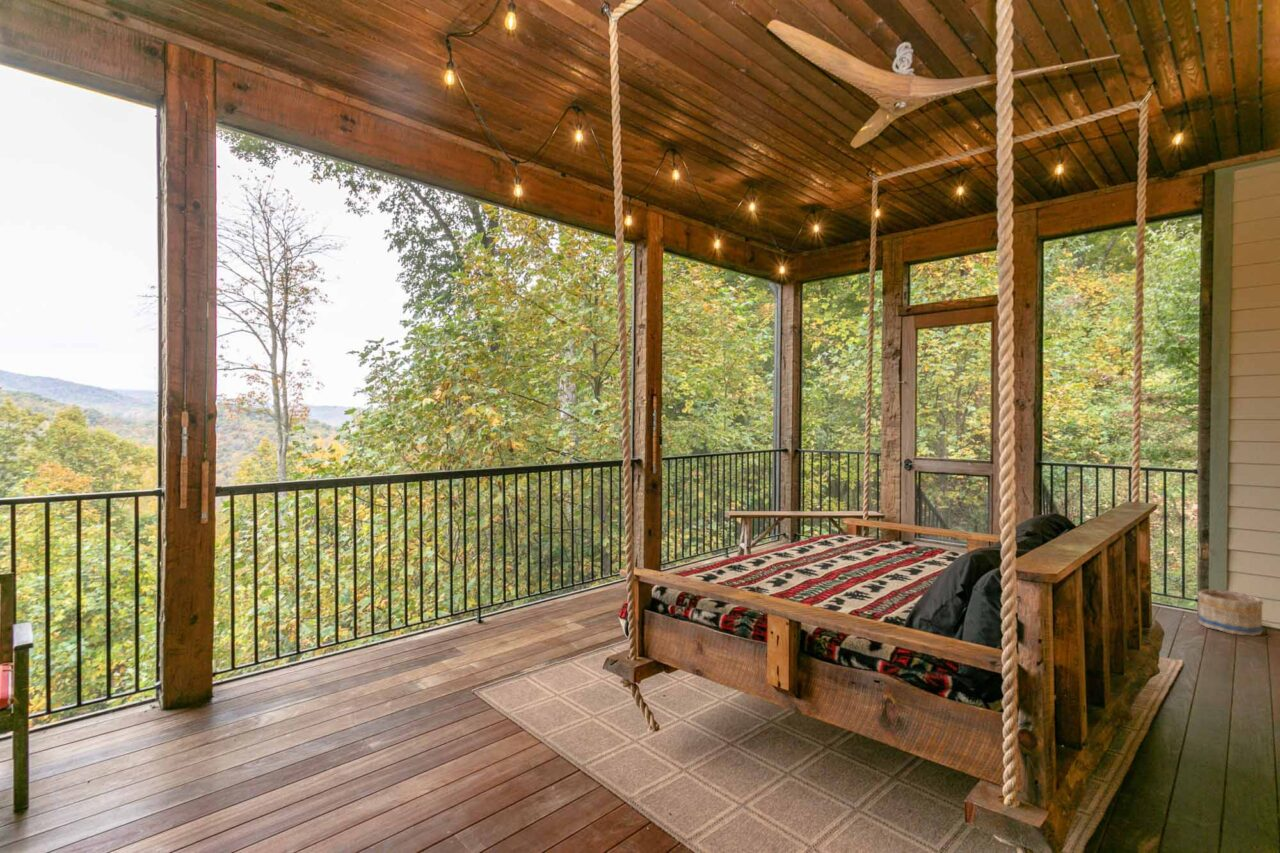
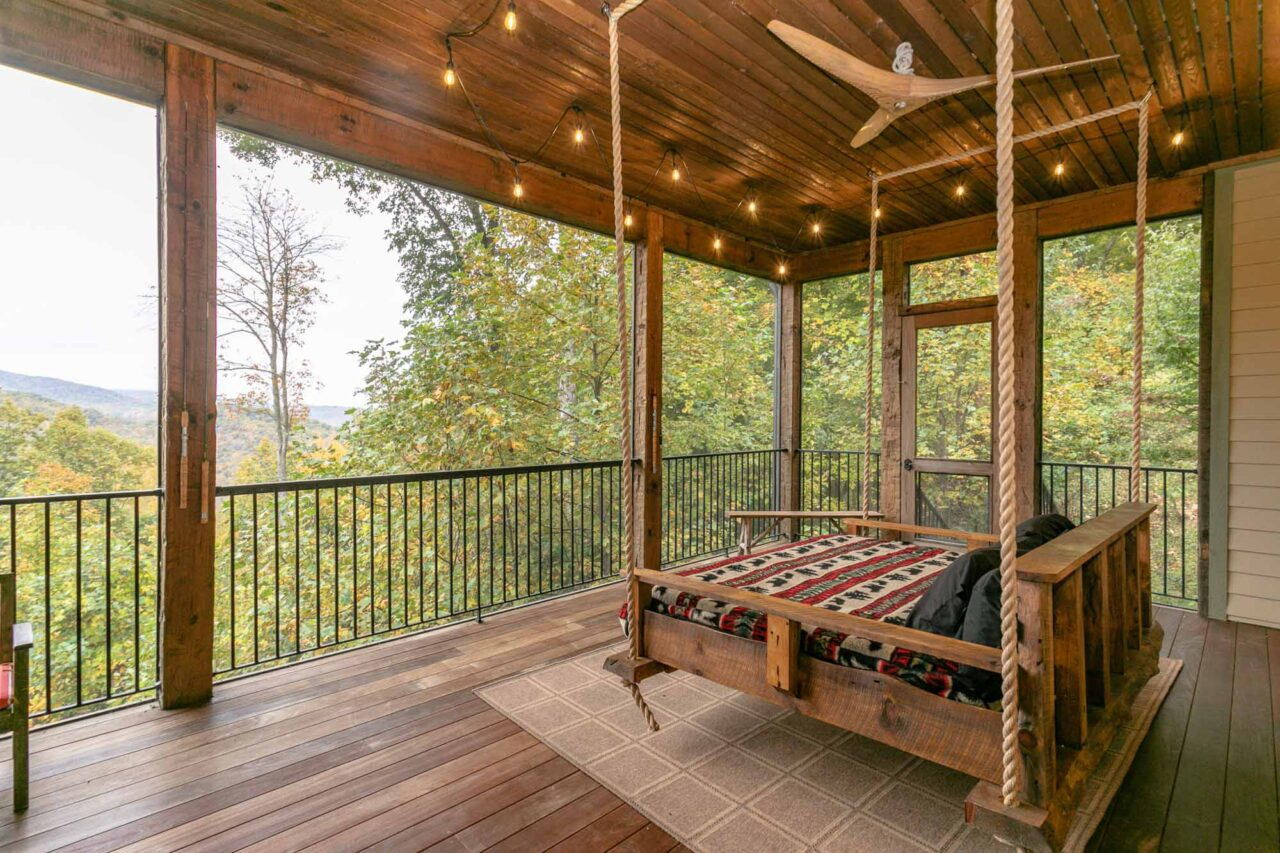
- basket [1196,588,1264,637]
